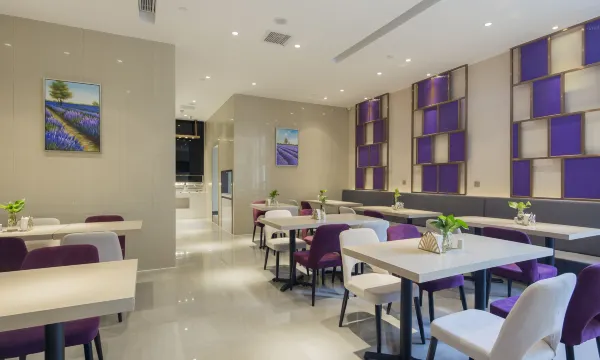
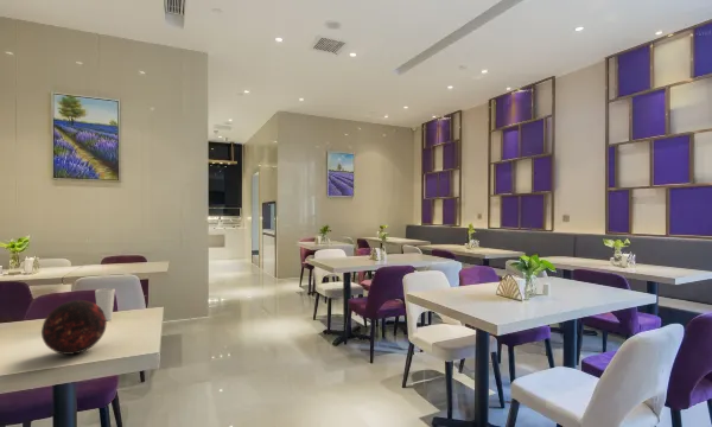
+ cup [94,287,116,321]
+ decorative orb [40,299,108,356]
